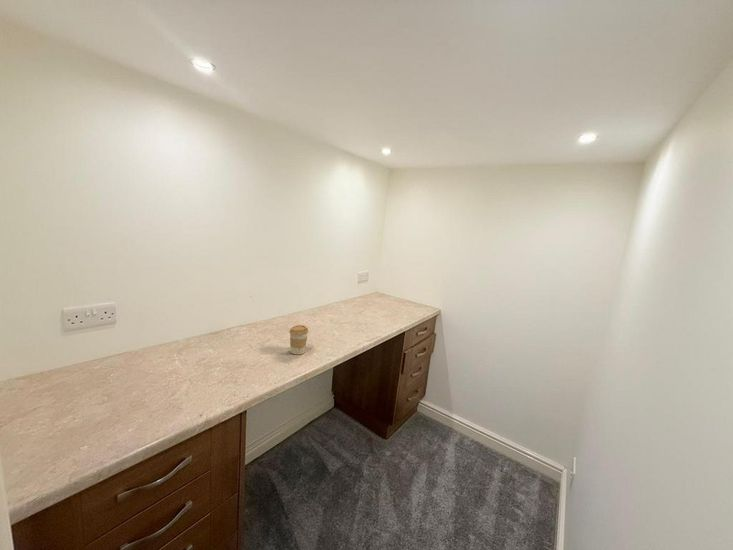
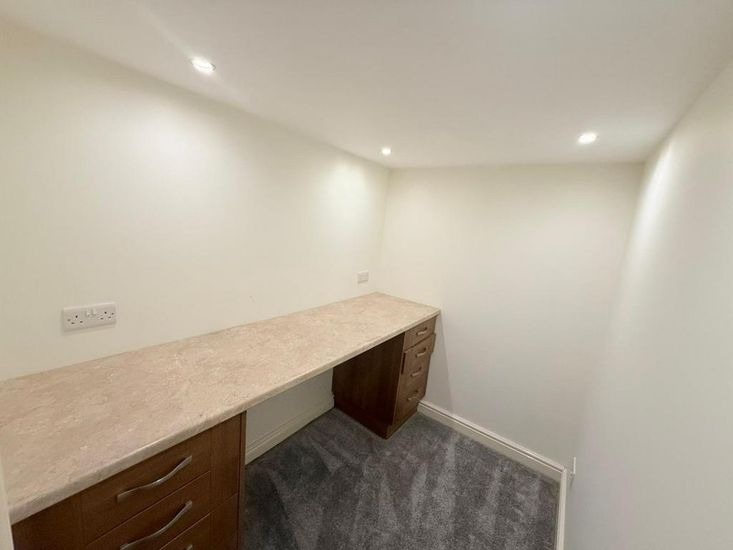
- coffee cup [288,324,309,355]
